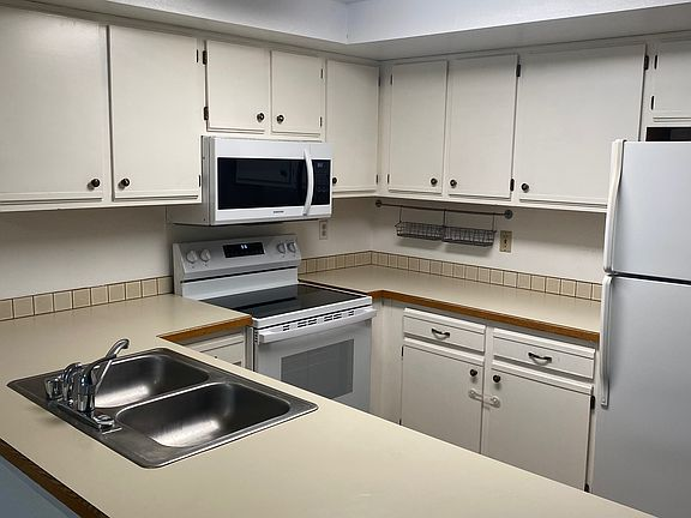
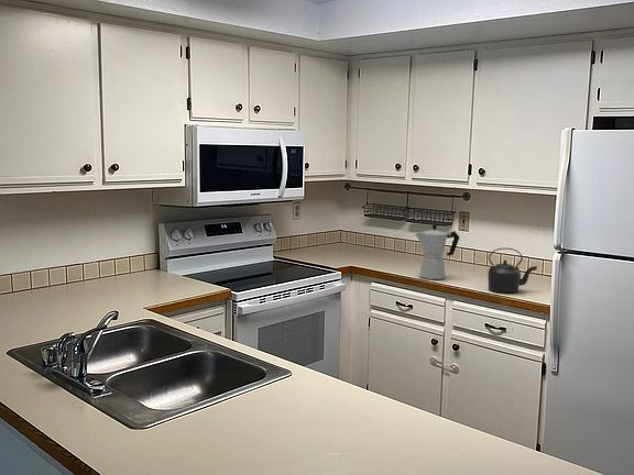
+ moka pot [414,223,460,280]
+ kettle [487,246,538,294]
